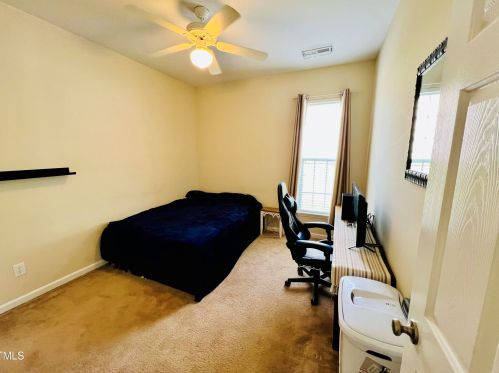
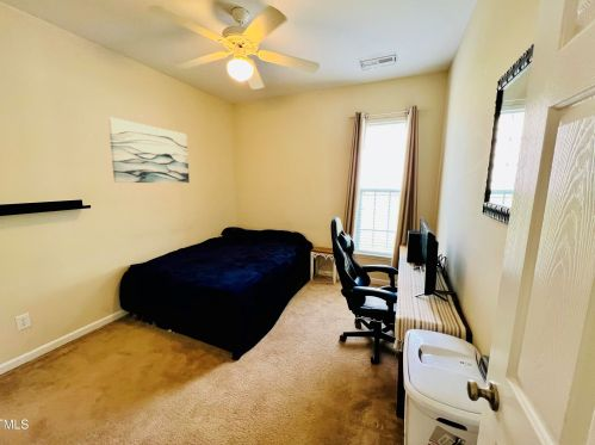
+ wall art [107,117,191,184]
